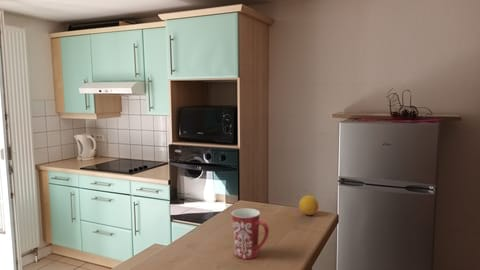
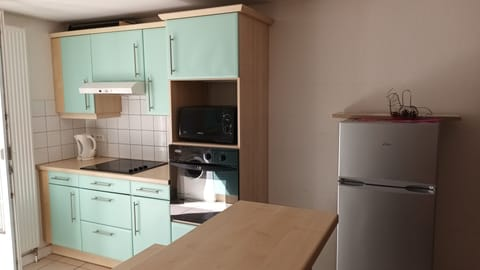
- fruit [298,195,319,216]
- mug [230,208,270,260]
